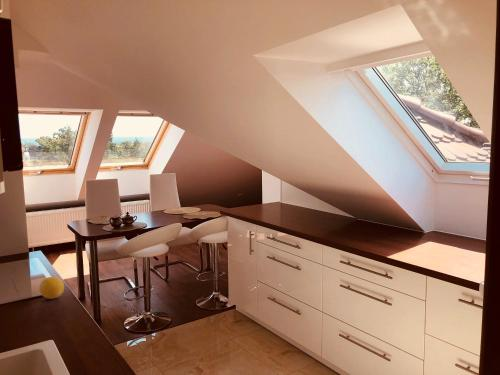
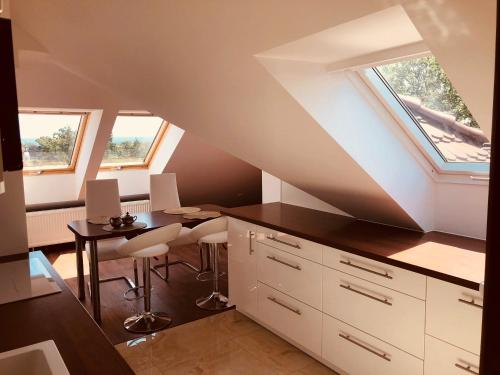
- fruit [39,276,65,300]
